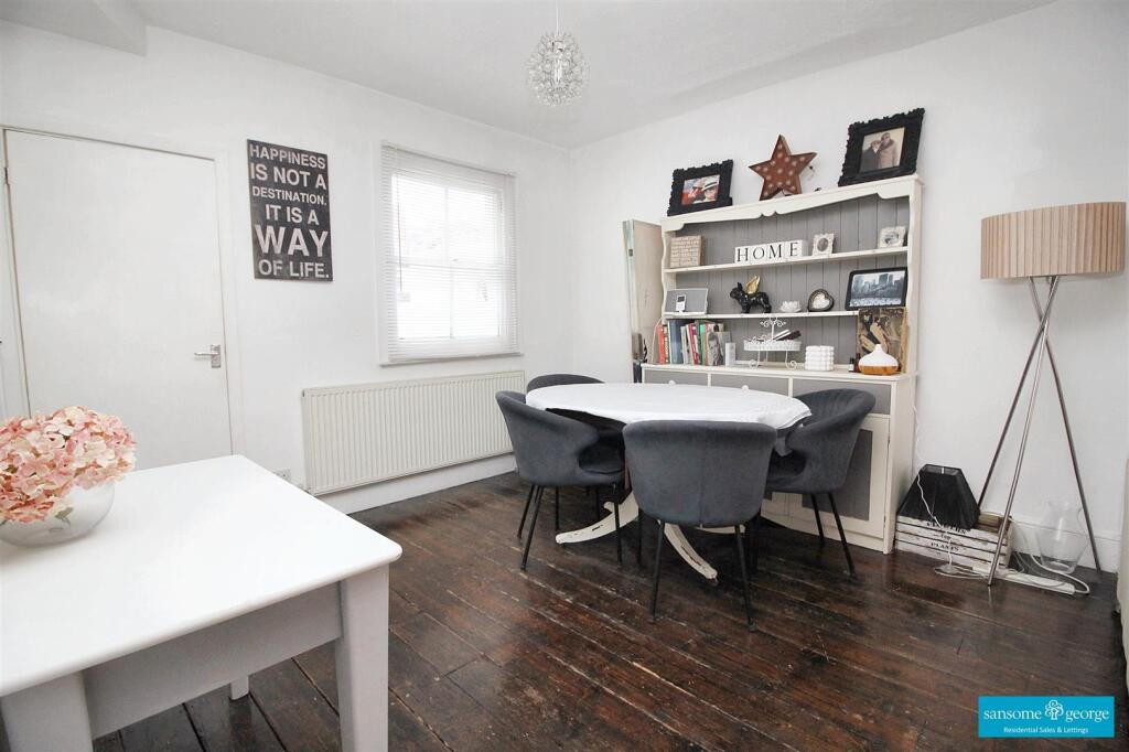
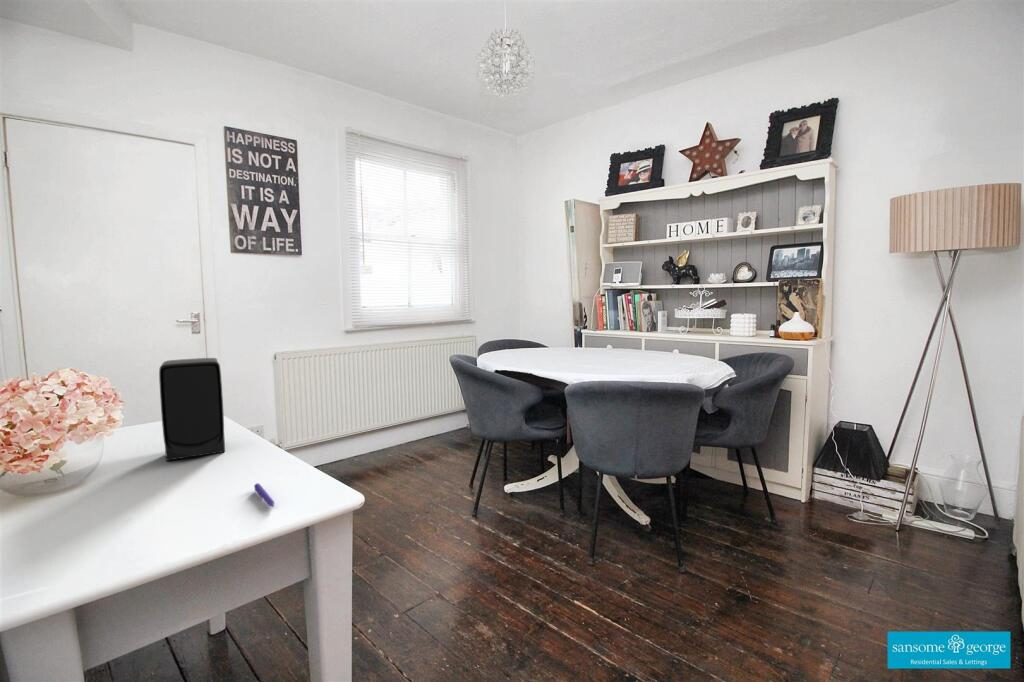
+ speaker [158,357,226,462]
+ pen [253,482,275,508]
